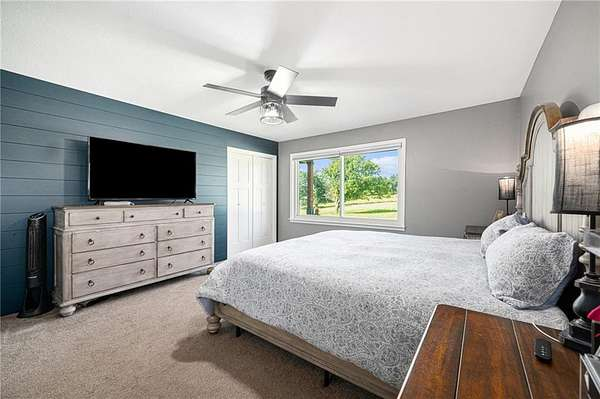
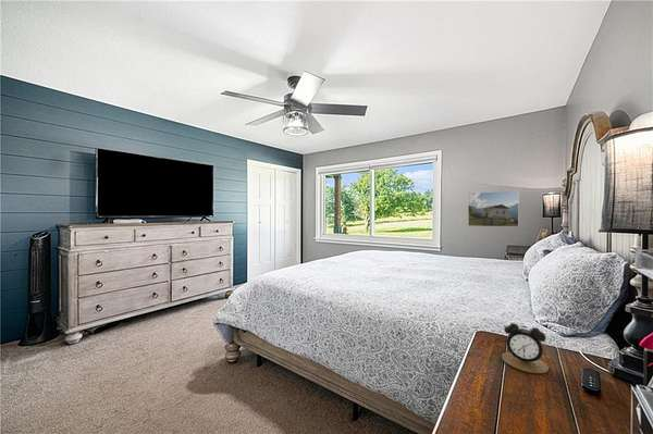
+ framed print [467,189,520,228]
+ alarm clock [501,320,550,374]
